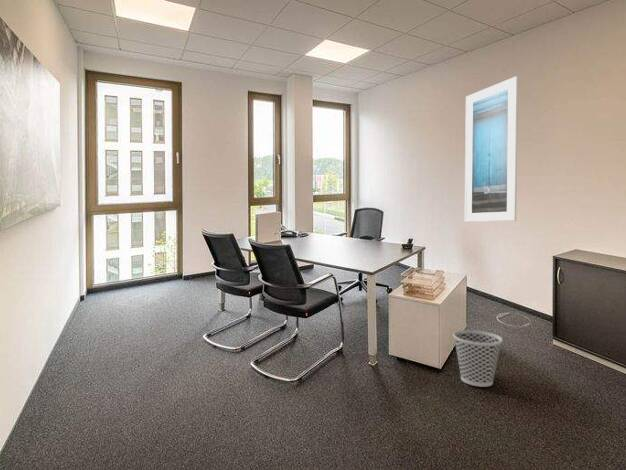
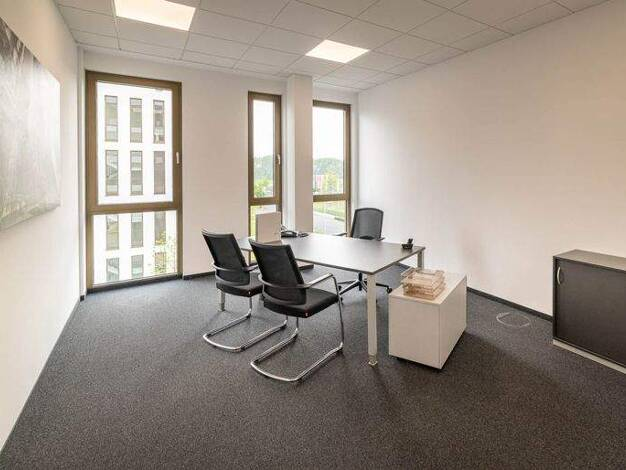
- wastebasket [452,329,503,388]
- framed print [464,75,519,223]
